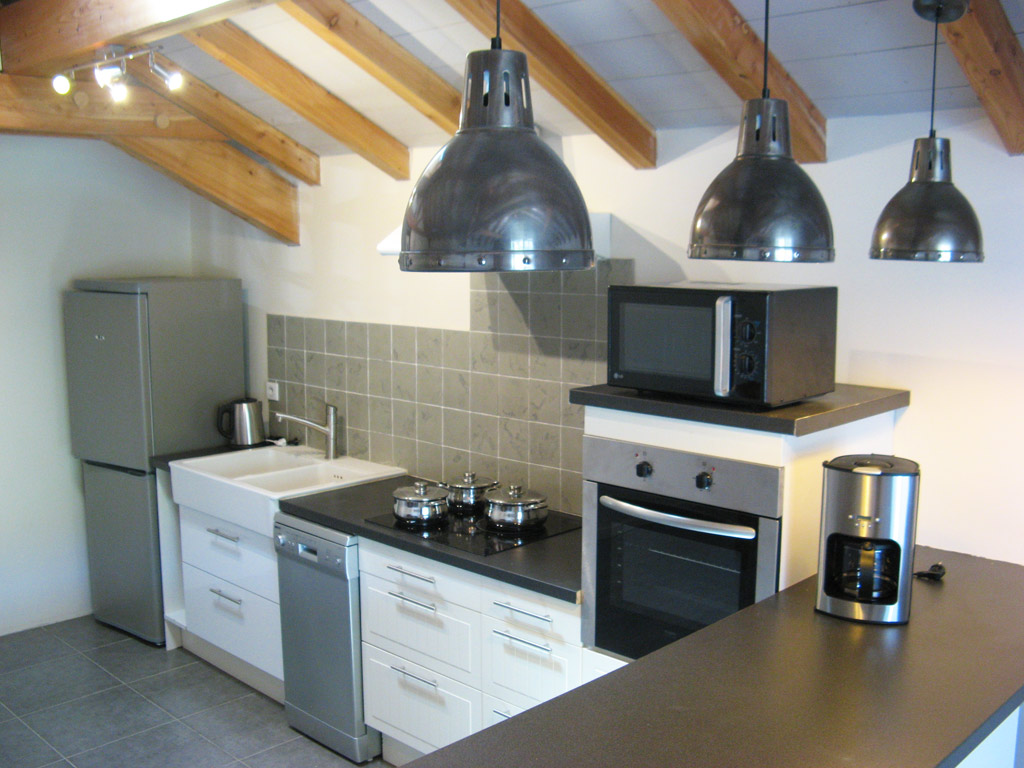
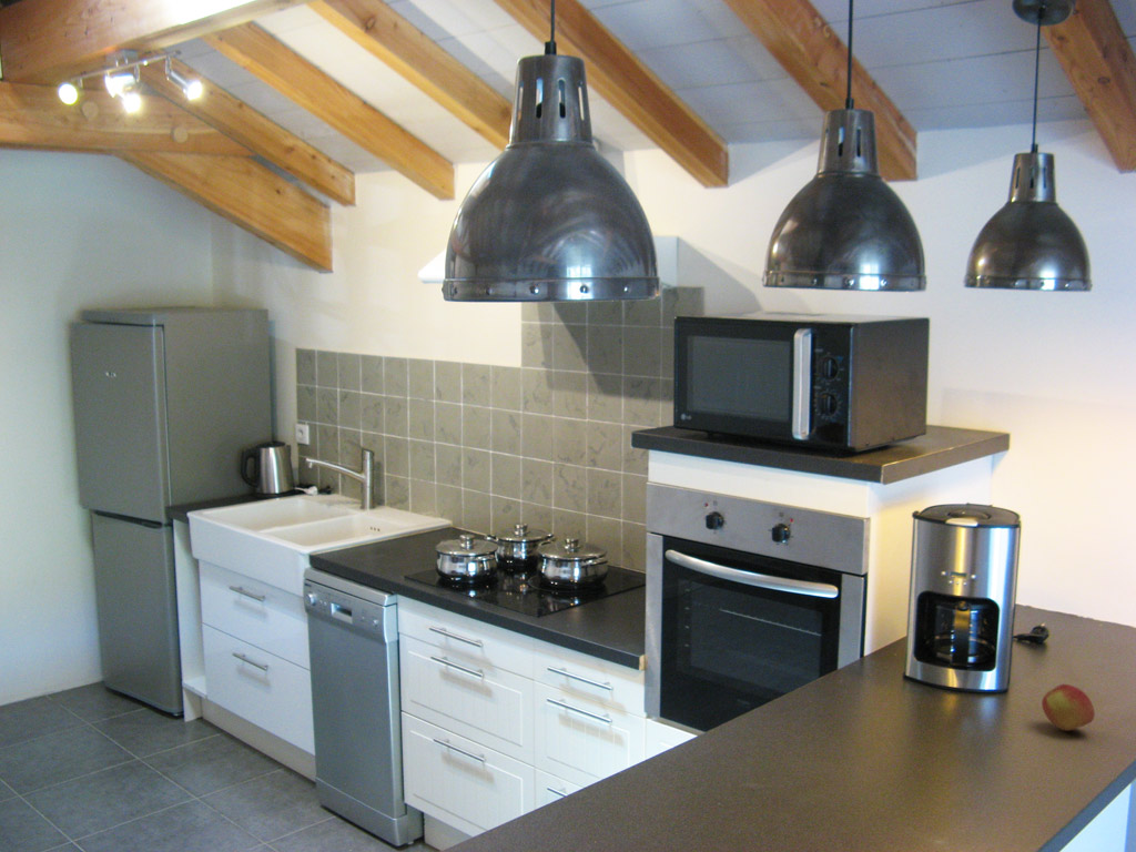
+ apple [1041,683,1096,732]
